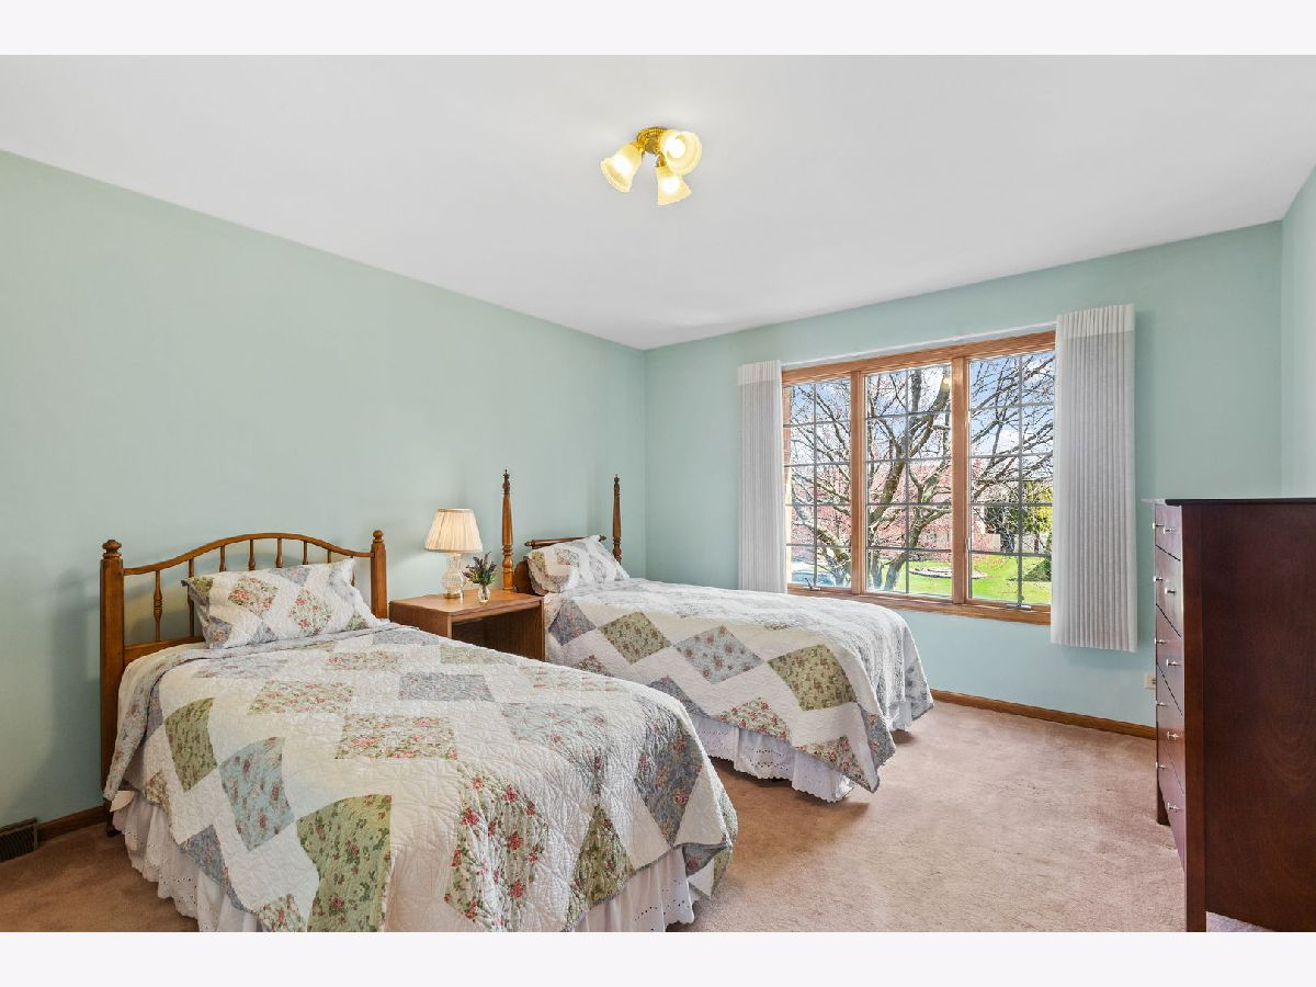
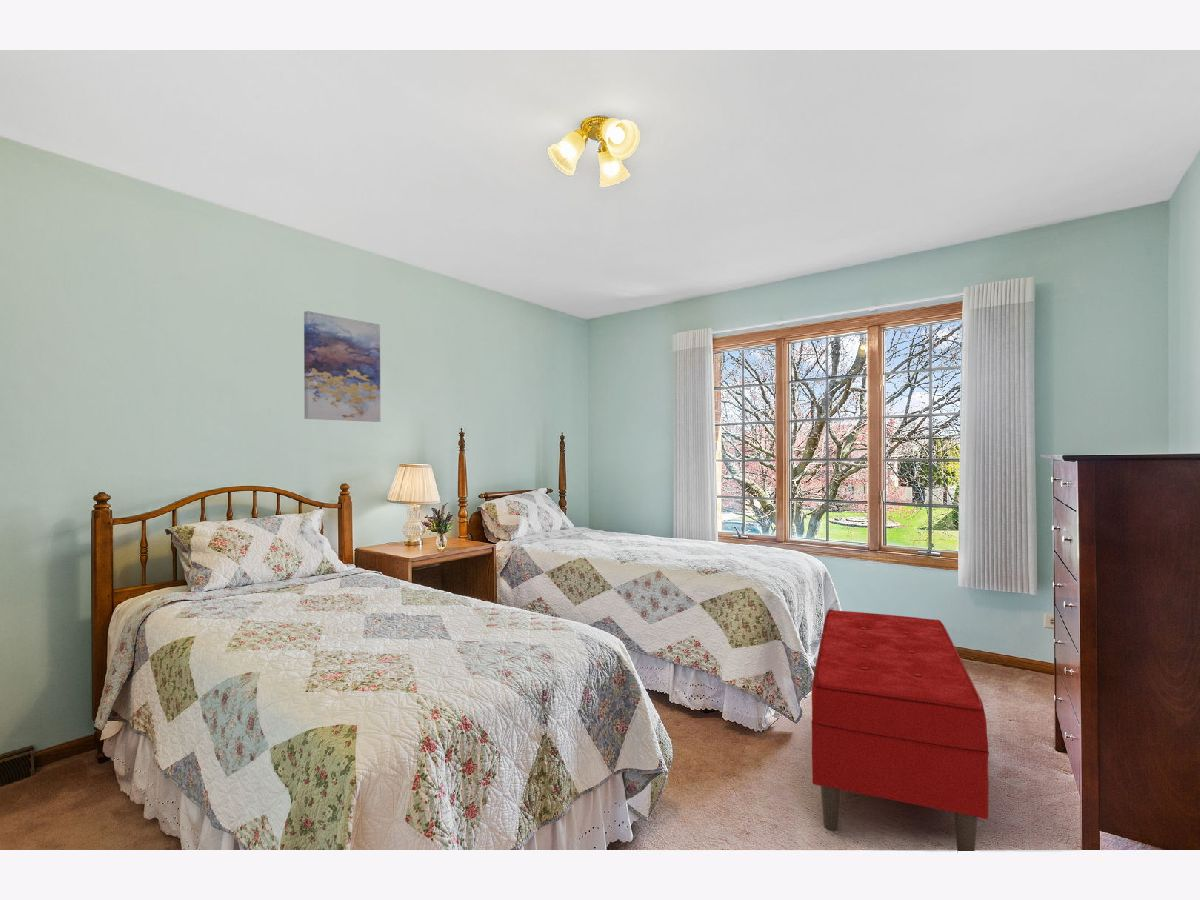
+ bench [811,609,990,852]
+ wall art [303,310,381,423]
